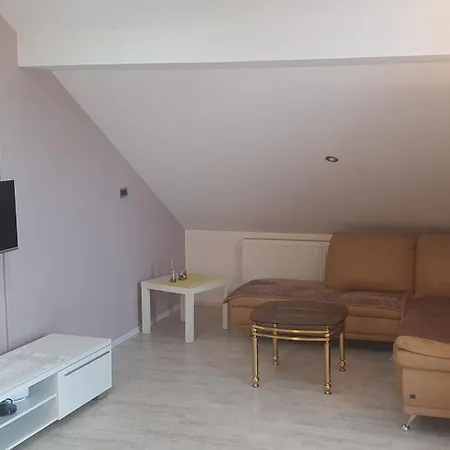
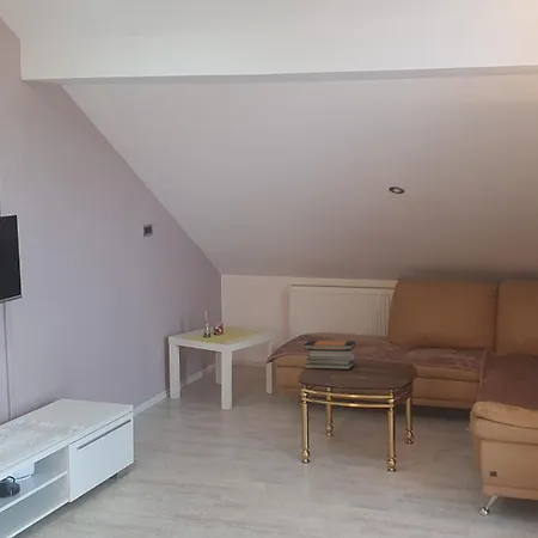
+ book stack [304,340,356,371]
